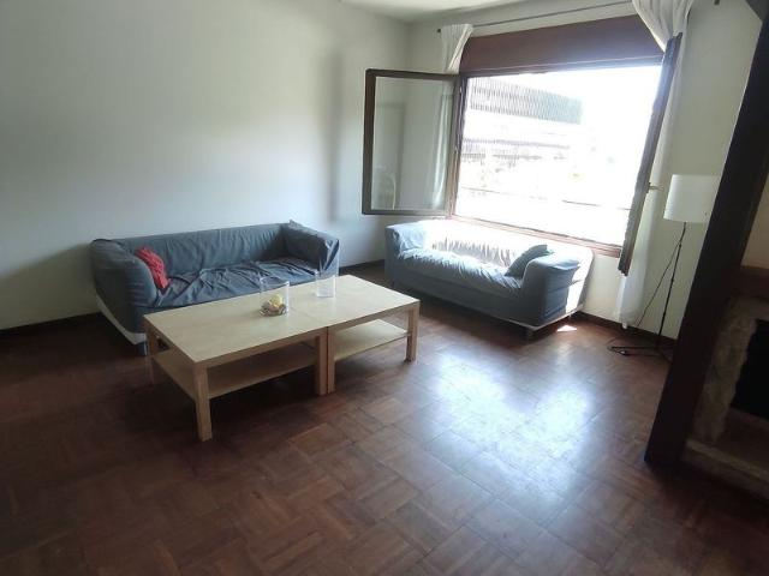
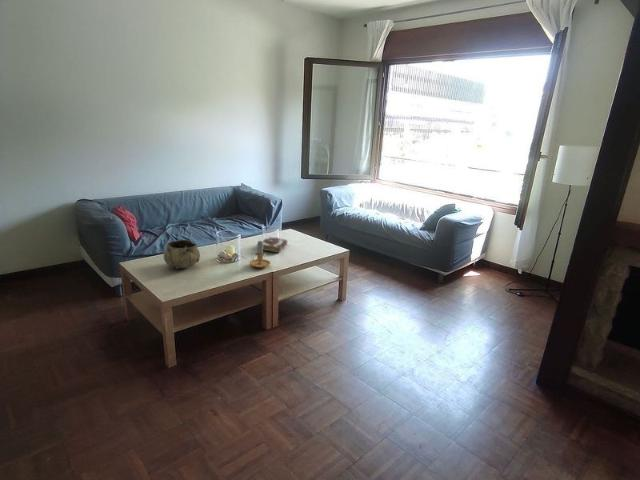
+ decorative bowl [163,239,201,270]
+ candle [248,240,272,269]
+ book [262,235,288,254]
